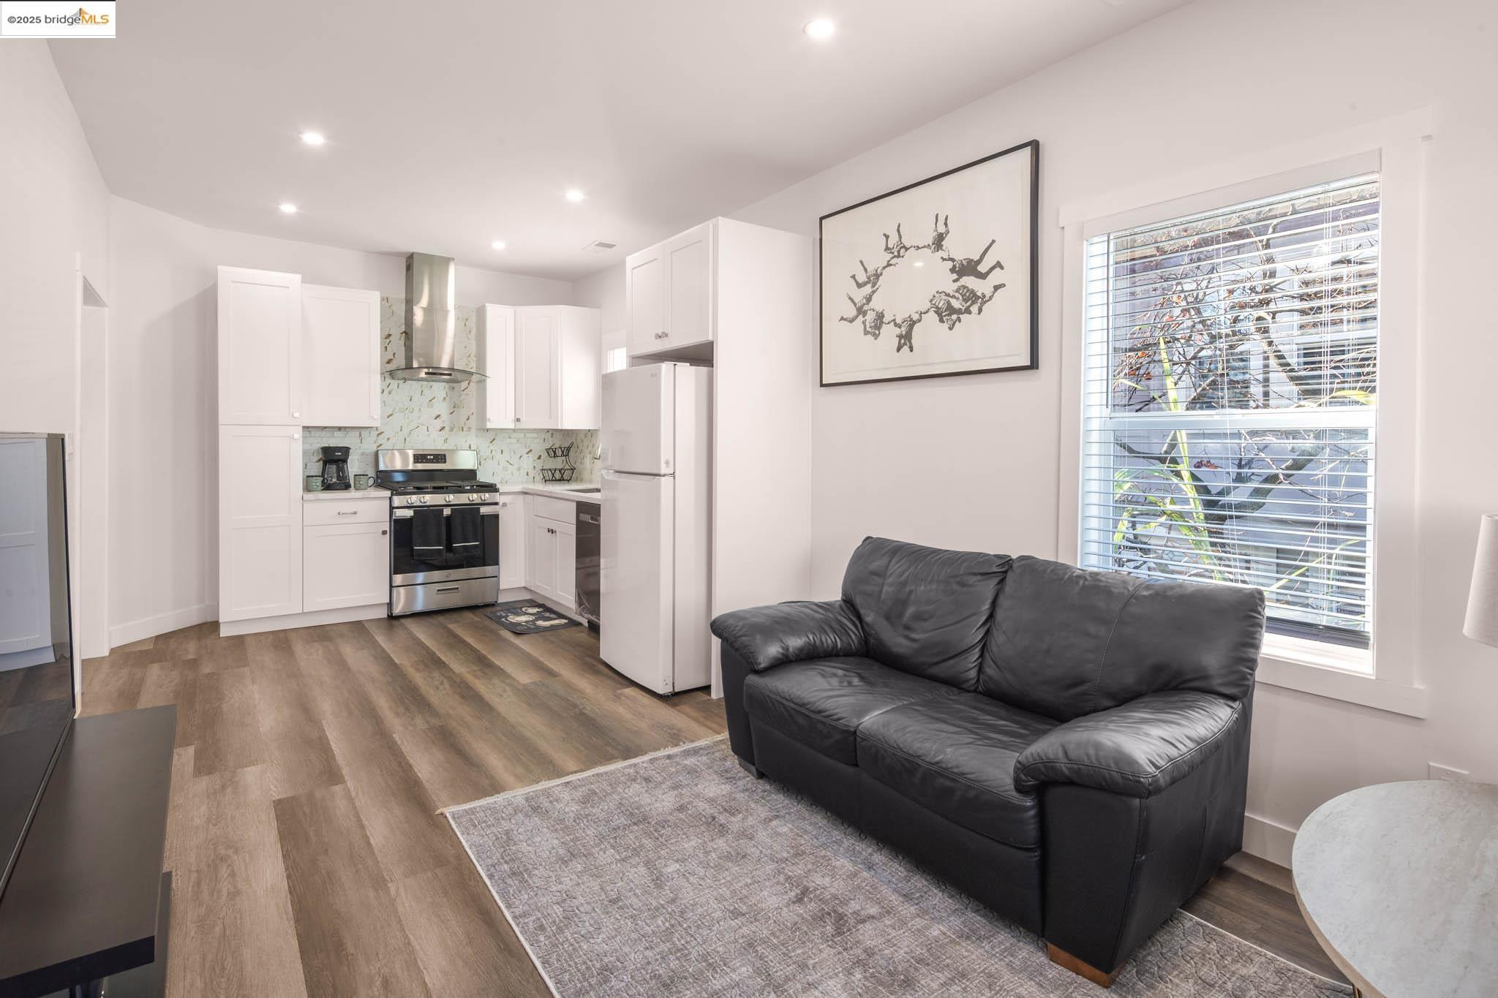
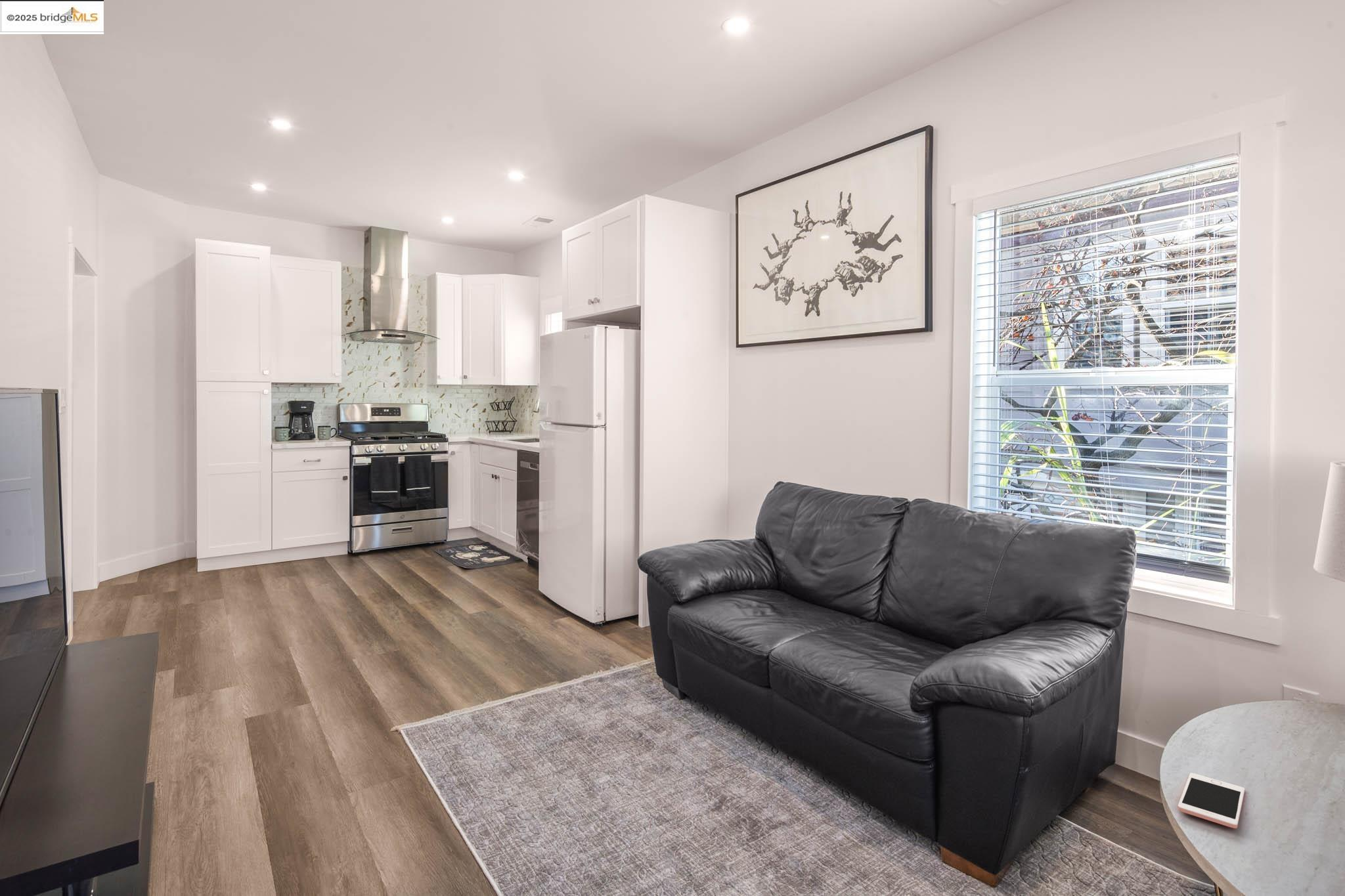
+ cell phone [1178,773,1245,829]
